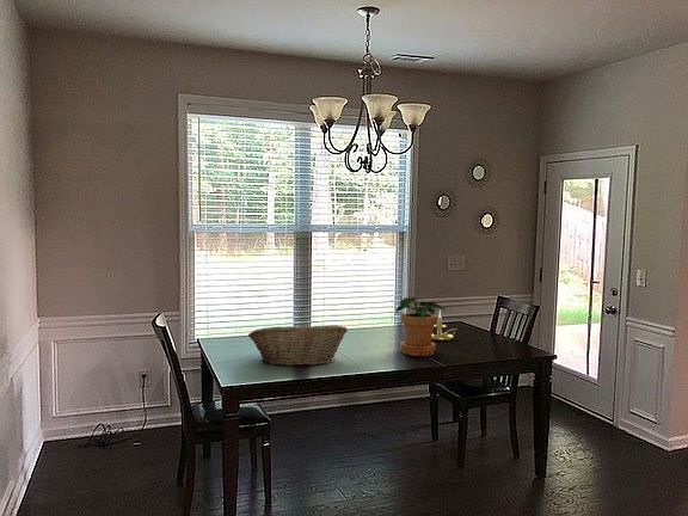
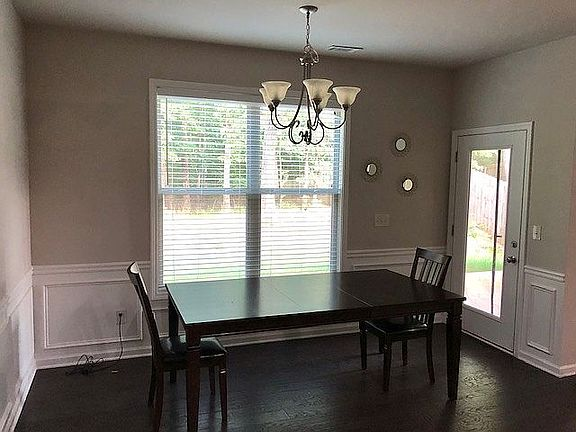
- potted plant [394,295,447,357]
- candle holder [431,309,459,342]
- fruit basket [247,322,349,367]
